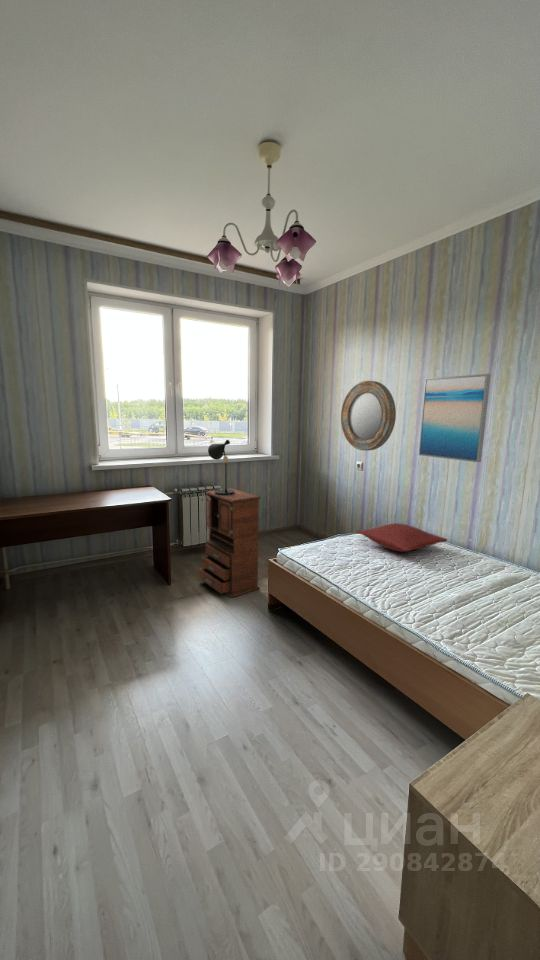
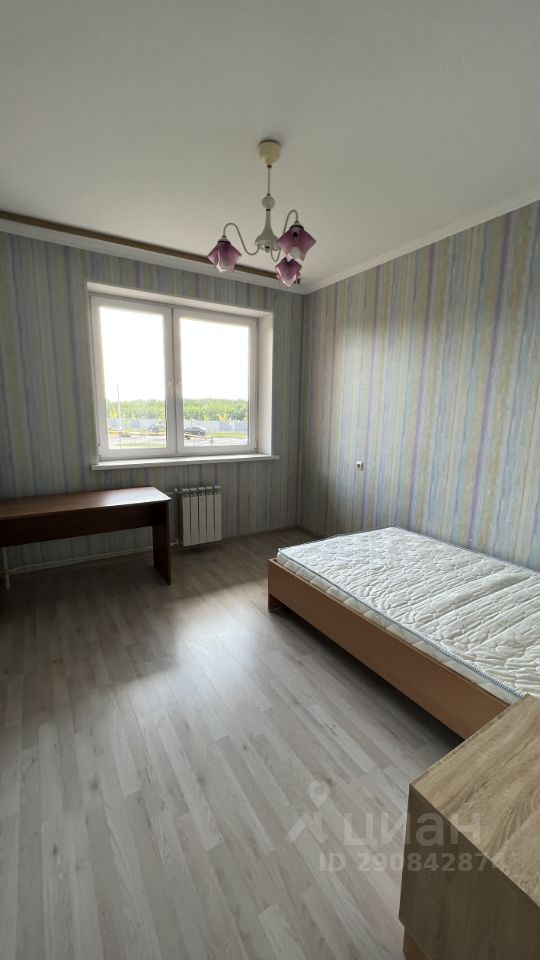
- pillow [354,522,448,553]
- wall art [418,373,492,463]
- home mirror [340,380,397,452]
- chest of drawers [198,487,262,599]
- table lamp [207,439,235,497]
